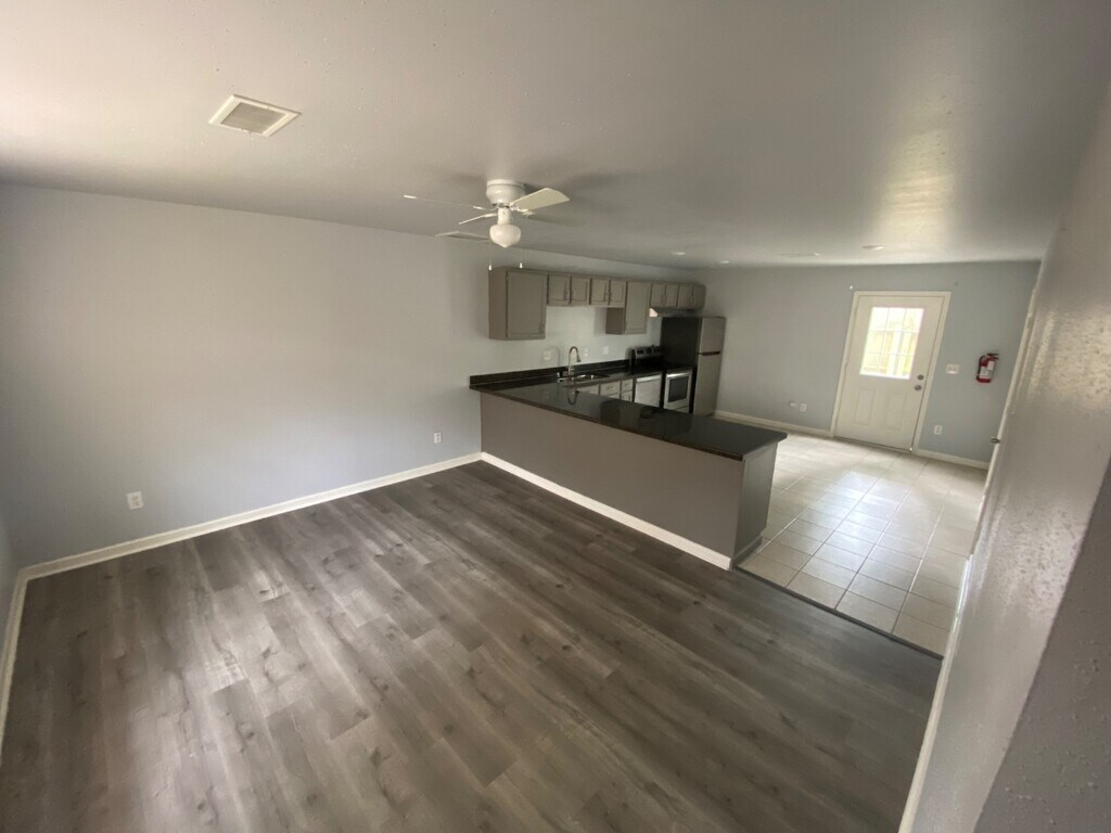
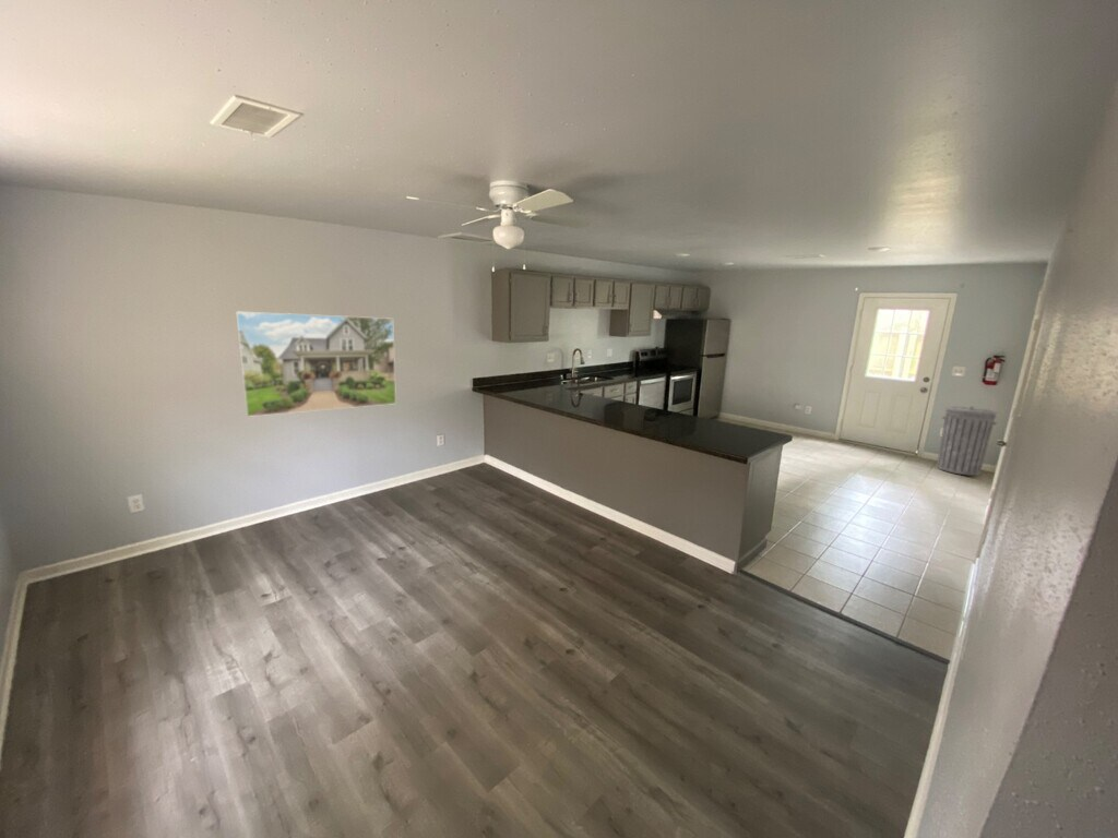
+ trash can [936,405,998,477]
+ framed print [235,310,397,418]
